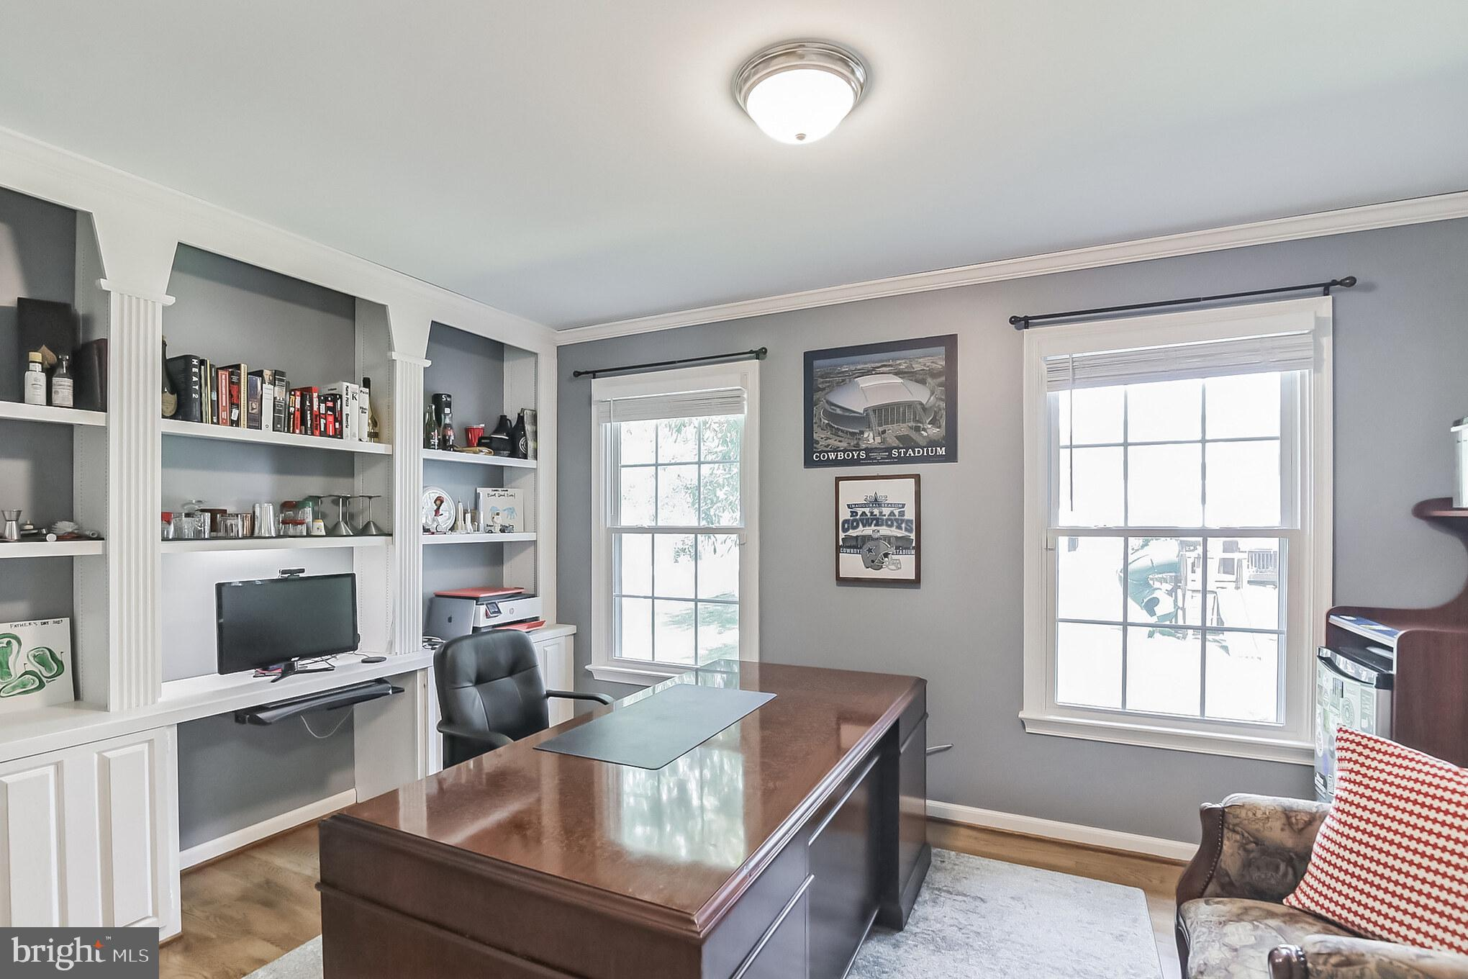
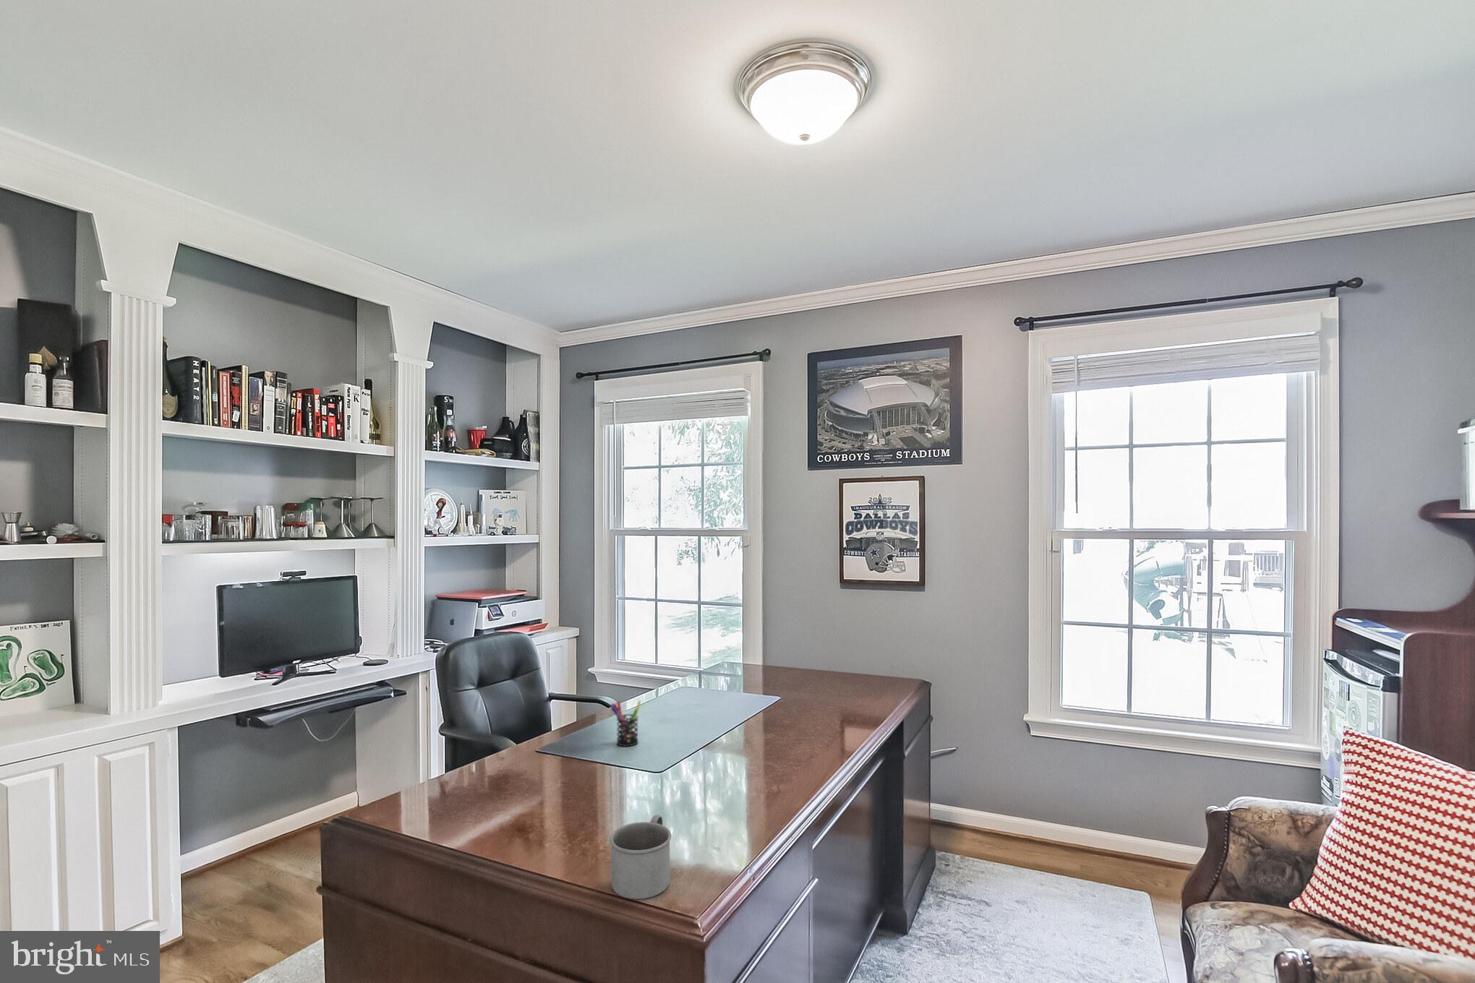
+ pen holder [609,700,641,747]
+ mug [609,814,672,900]
